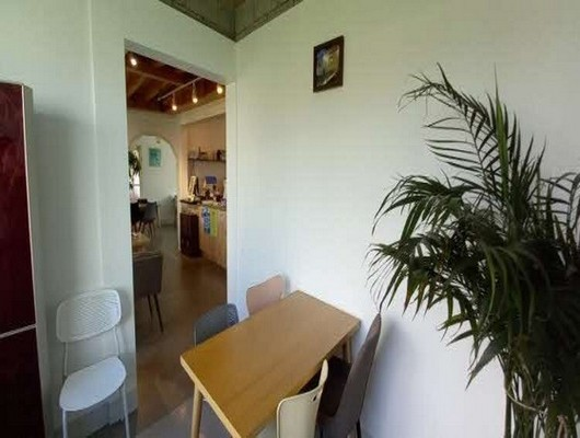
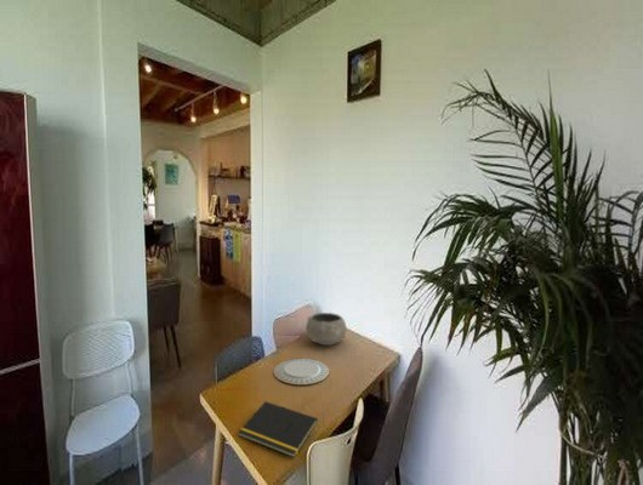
+ bowl [305,312,347,347]
+ notepad [237,400,319,458]
+ chinaware [273,358,330,386]
